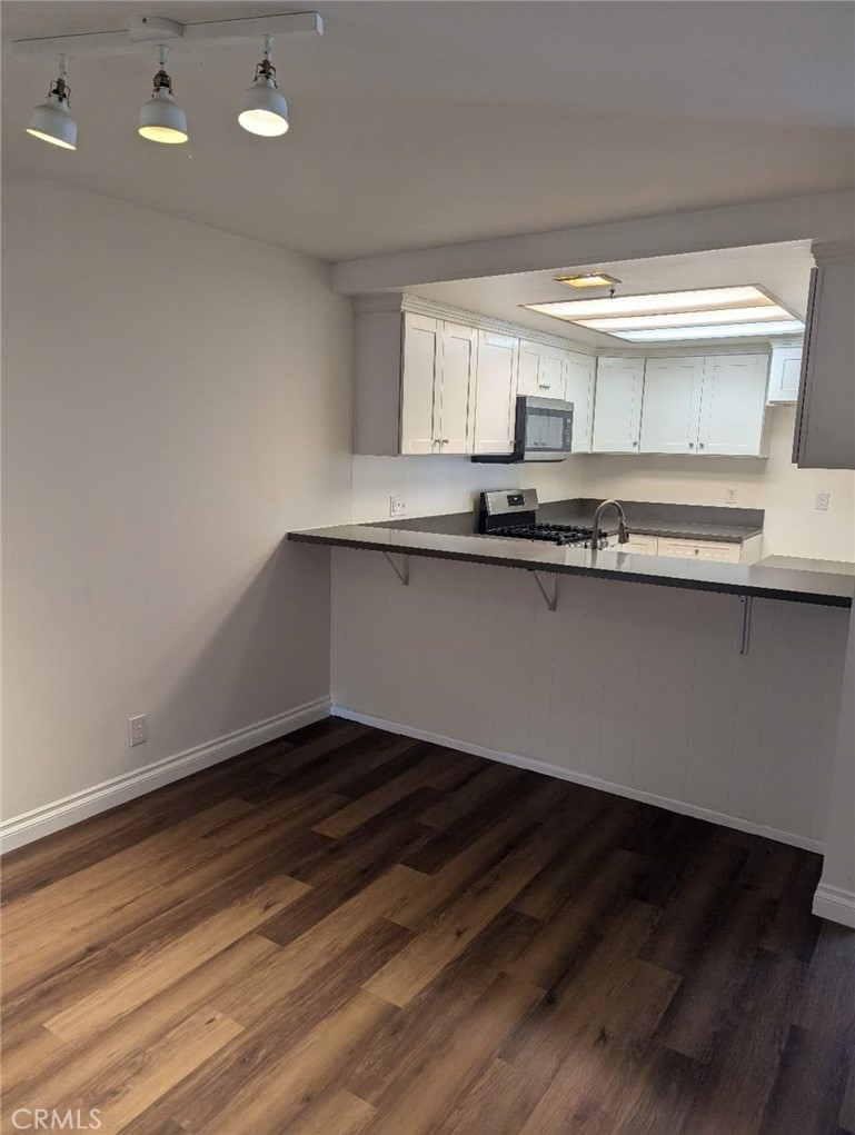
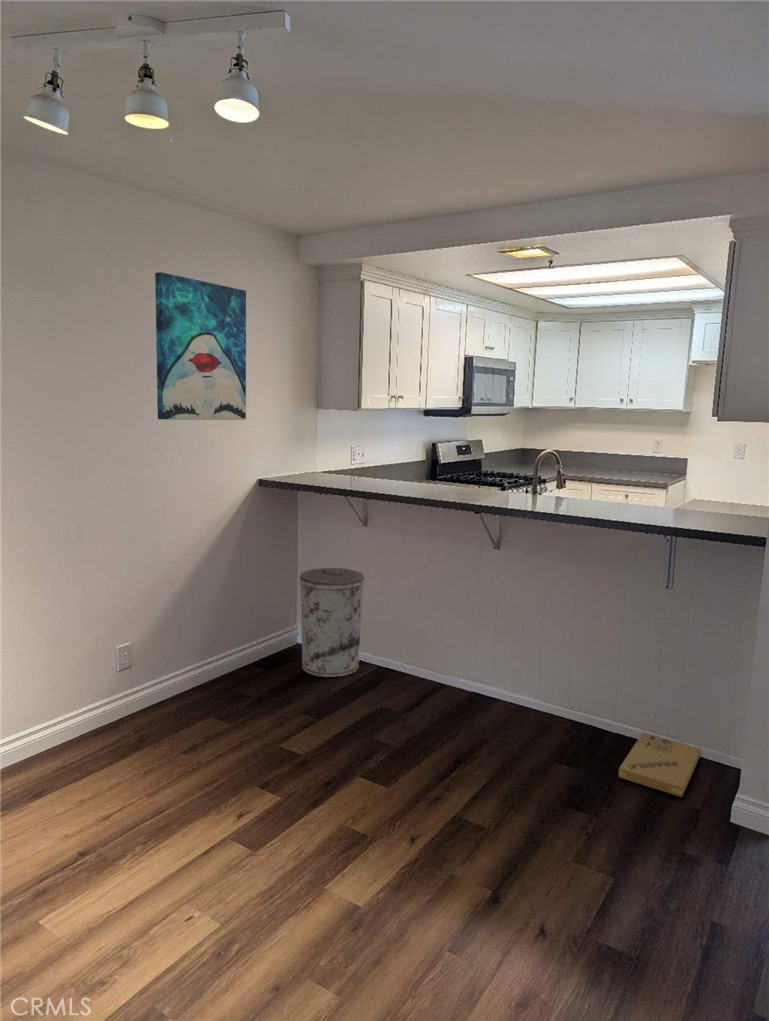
+ wall art [154,271,247,421]
+ trash can [299,567,366,678]
+ cardboard box [617,732,702,798]
